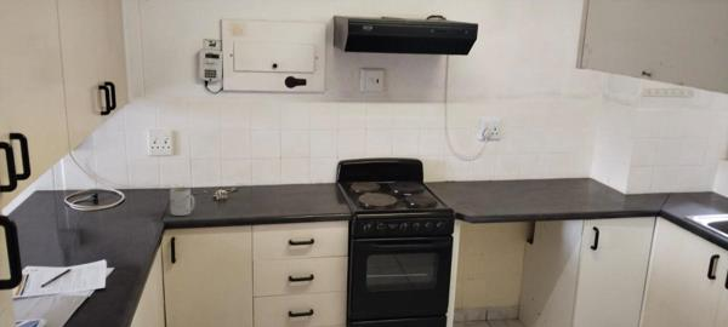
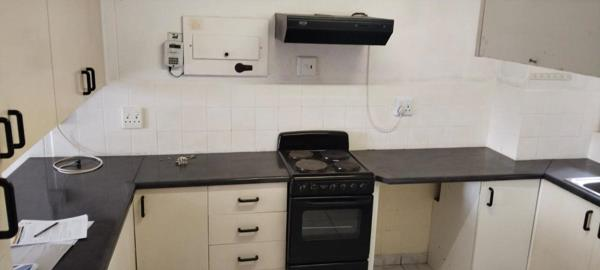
- mug [169,185,195,217]
